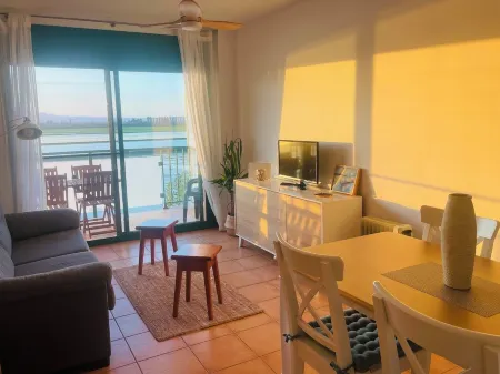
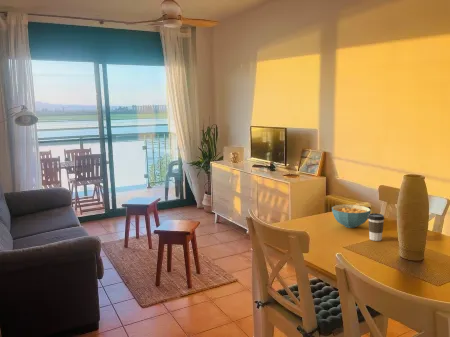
+ cereal bowl [331,204,372,229]
+ coffee cup [367,212,385,242]
